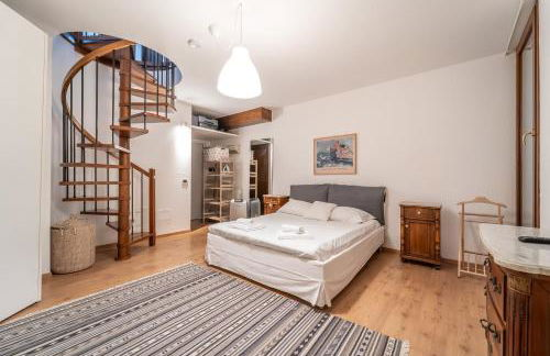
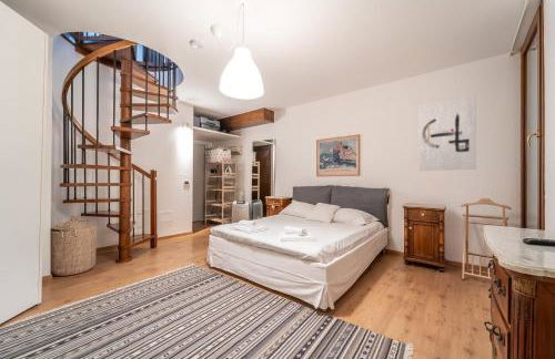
+ wall art [417,94,477,172]
